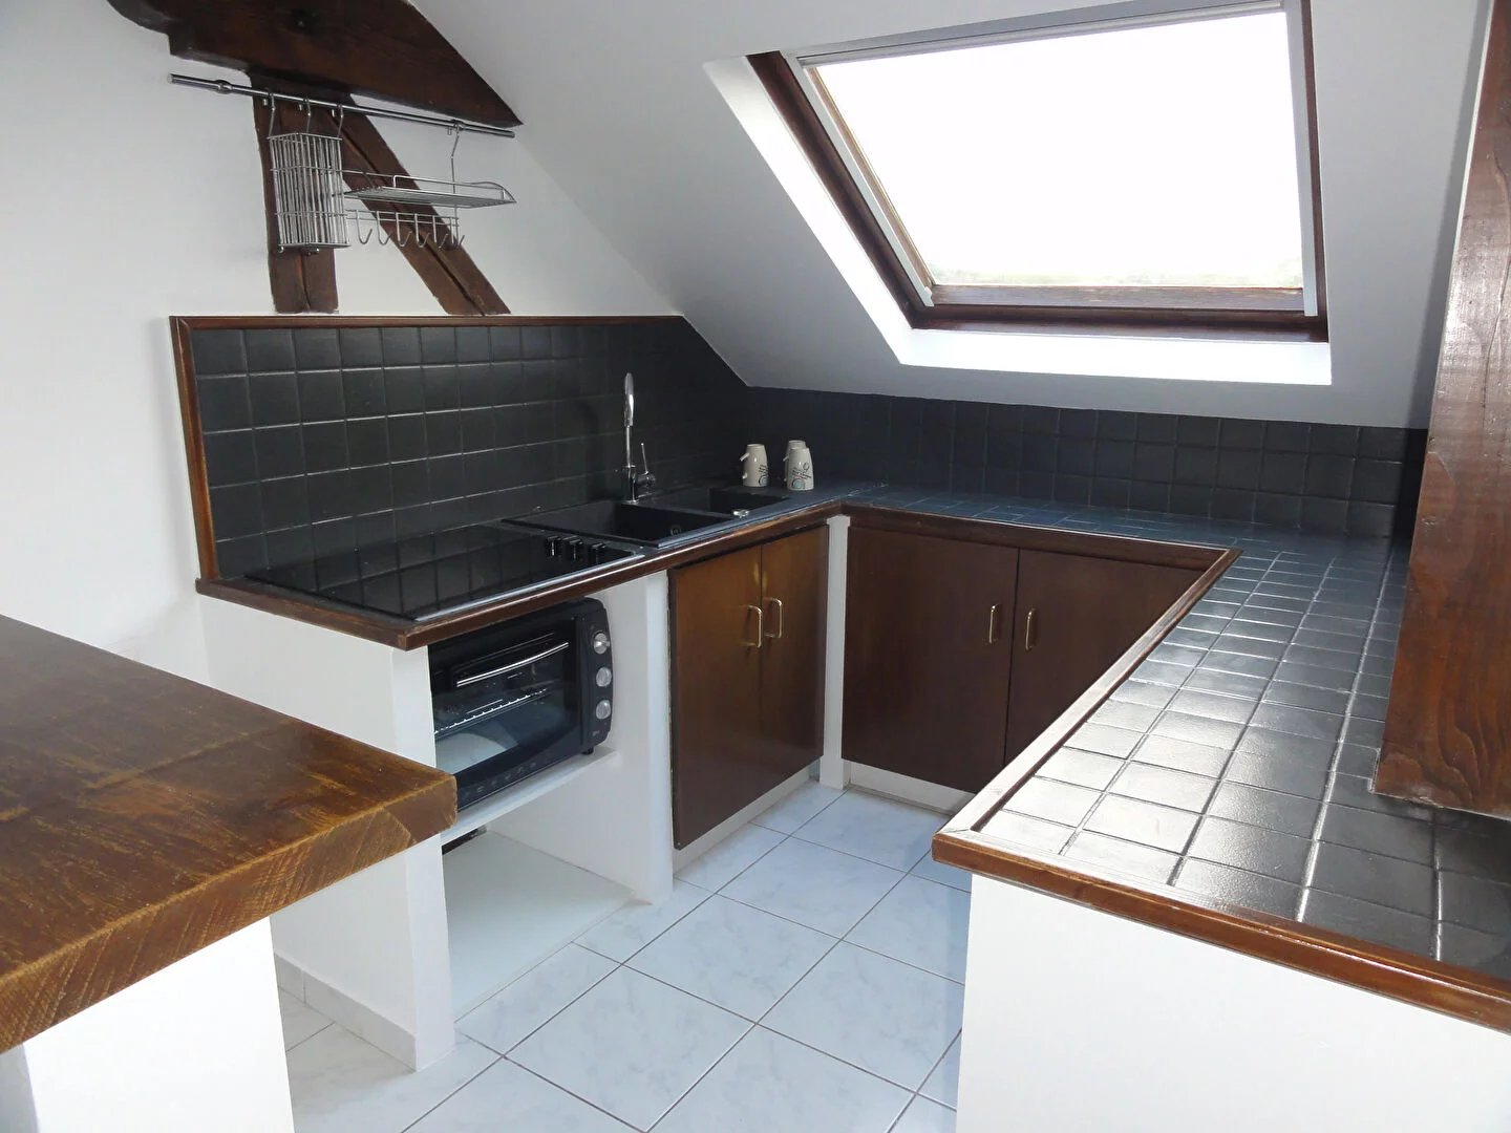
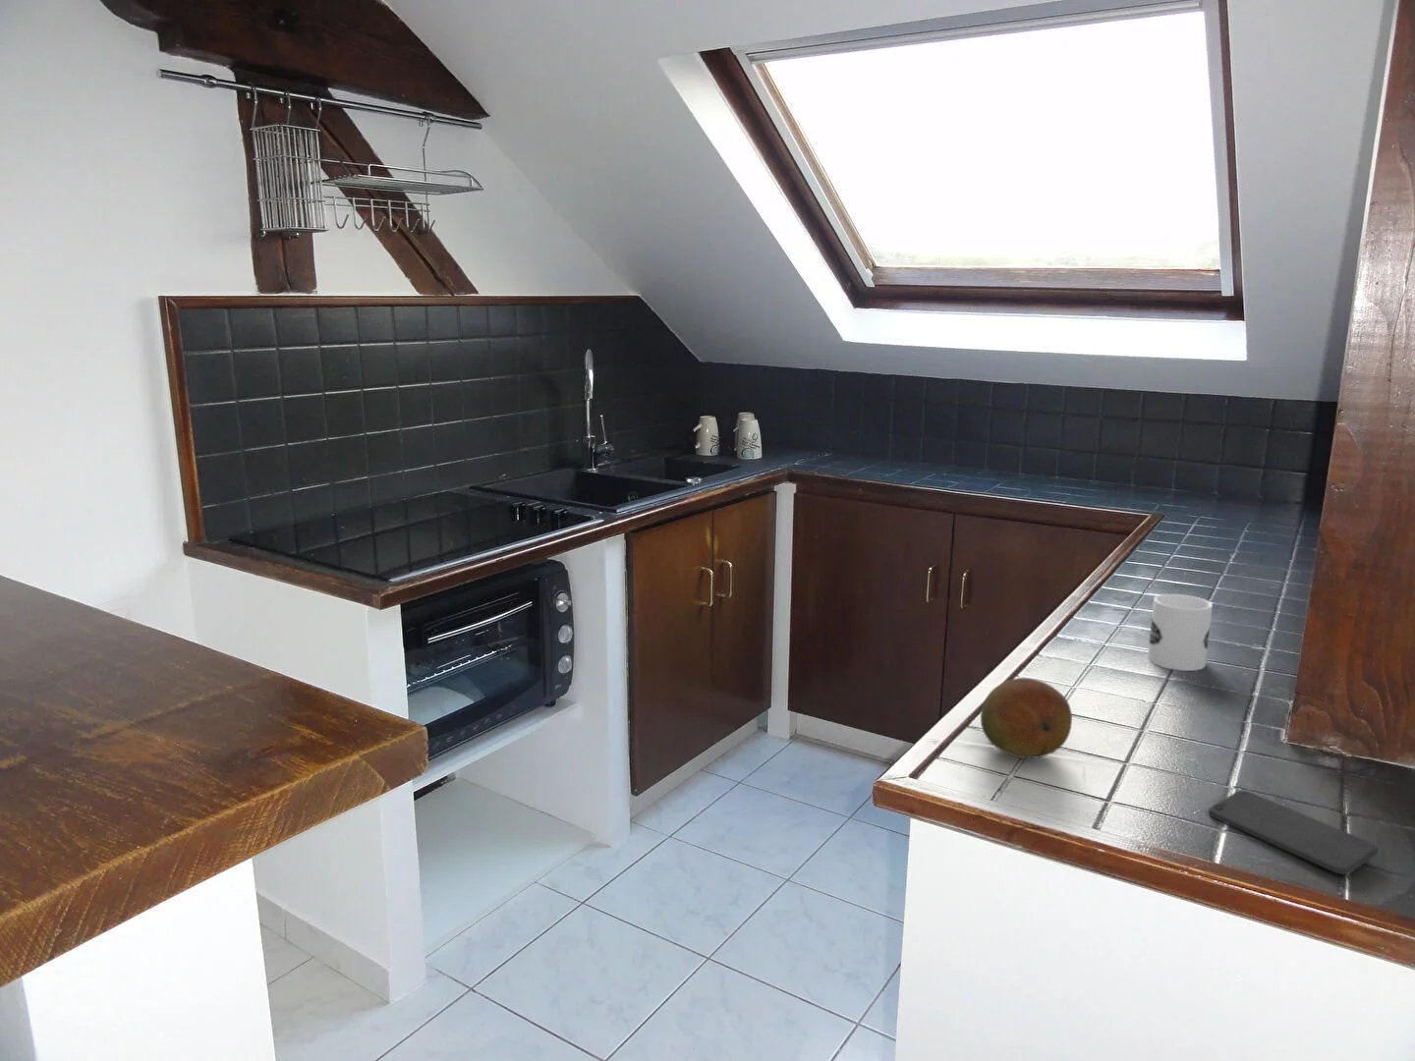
+ mug [1146,593,1213,672]
+ fruit [979,676,1073,759]
+ smartphone [1208,790,1378,875]
